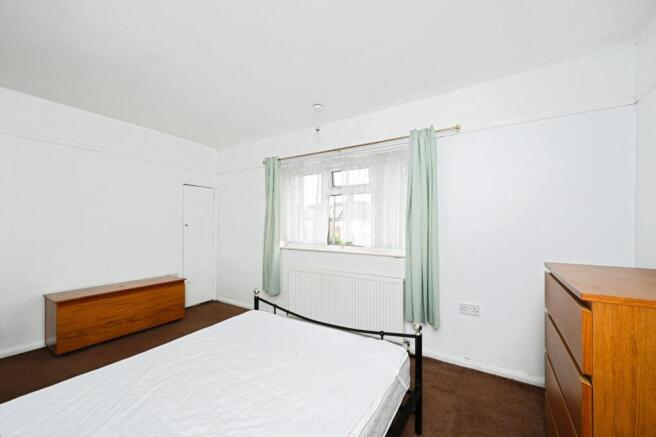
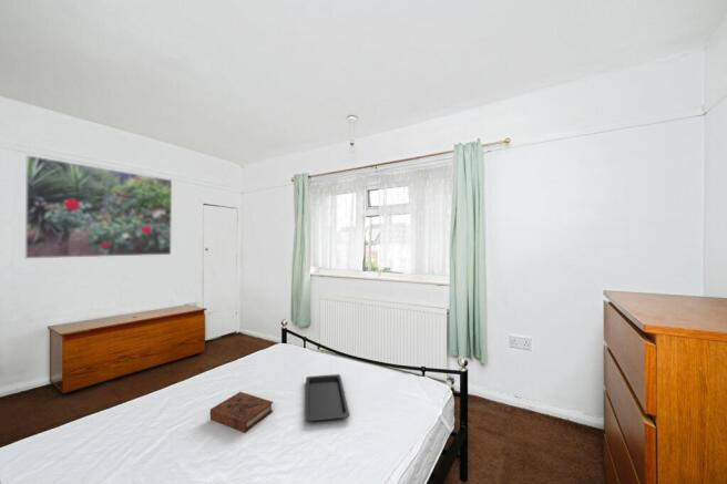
+ serving tray [304,373,350,422]
+ book [209,391,274,433]
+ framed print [24,154,173,259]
